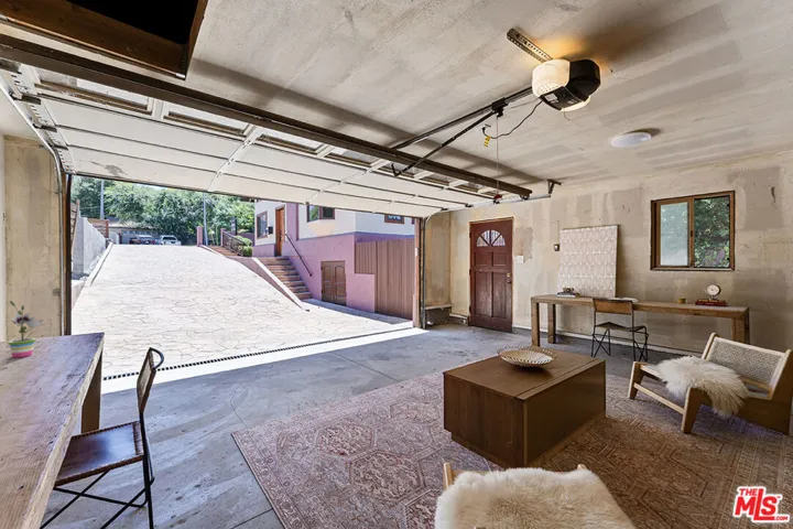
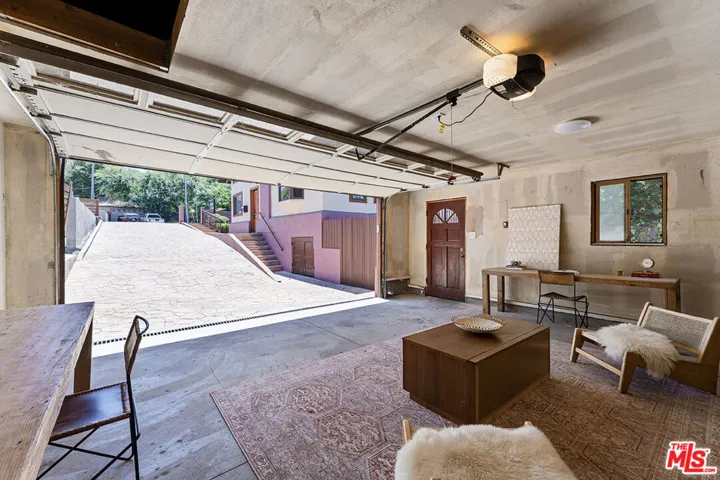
- potted plant [7,300,45,358]
